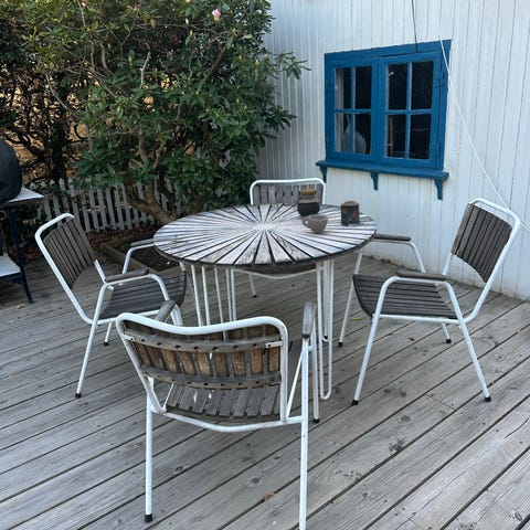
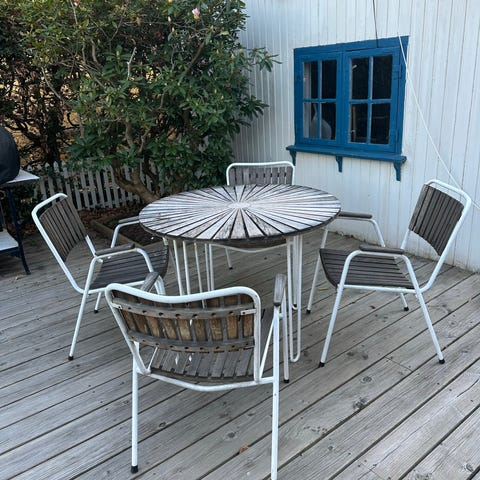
- cup [301,213,329,234]
- candle [340,200,365,227]
- jar [293,188,321,219]
